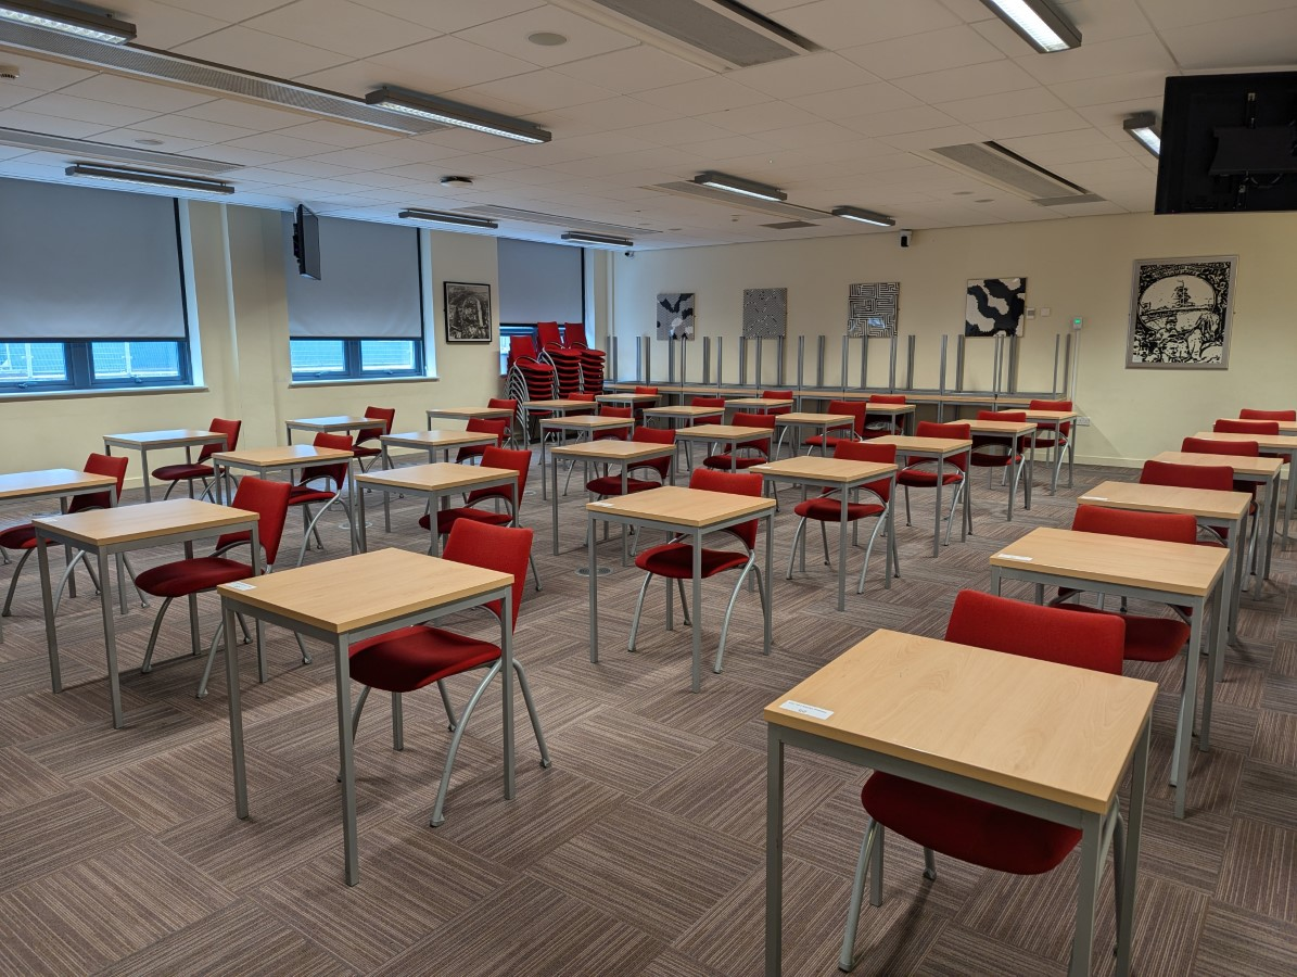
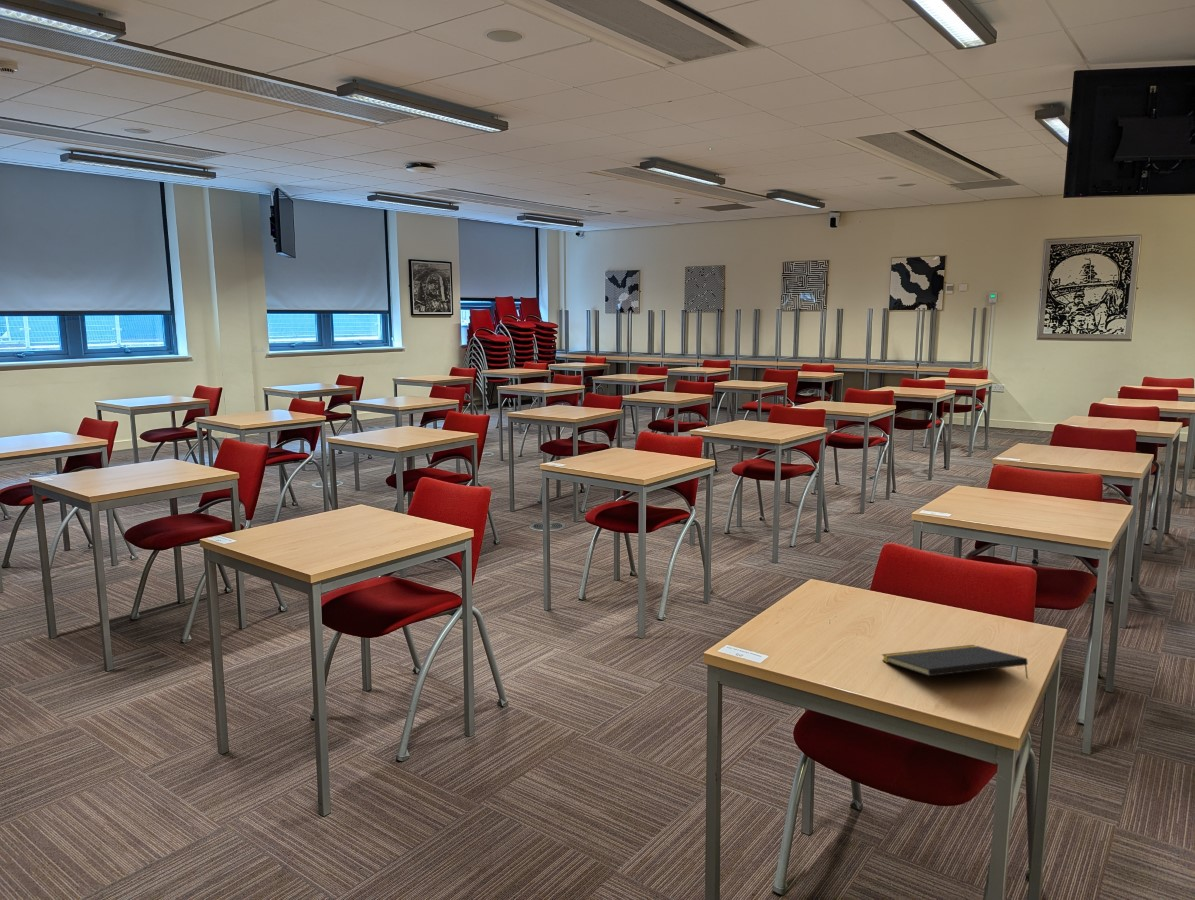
+ notepad [881,644,1029,680]
